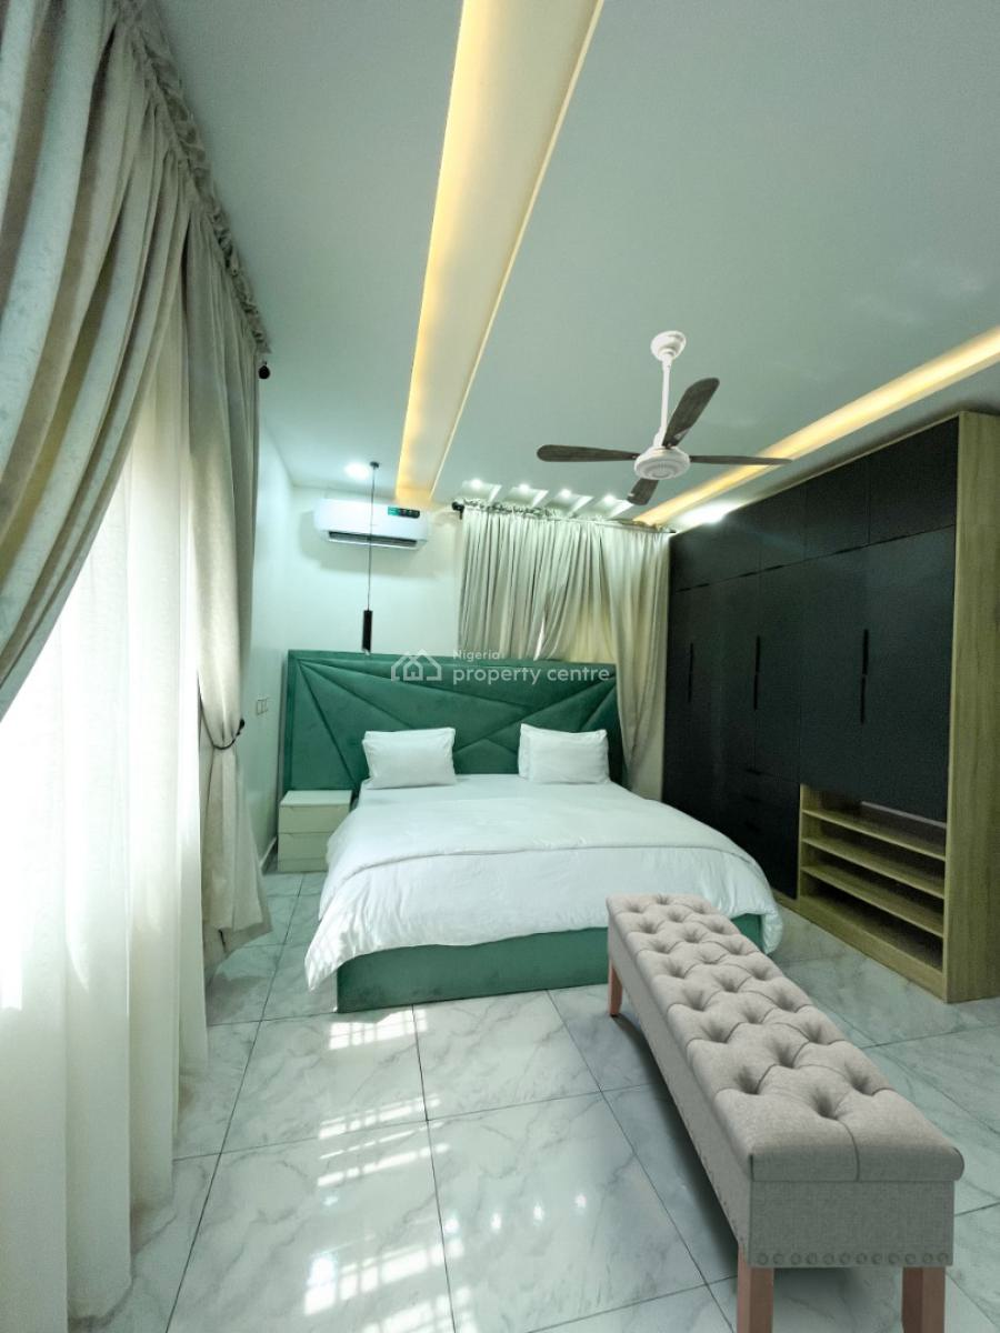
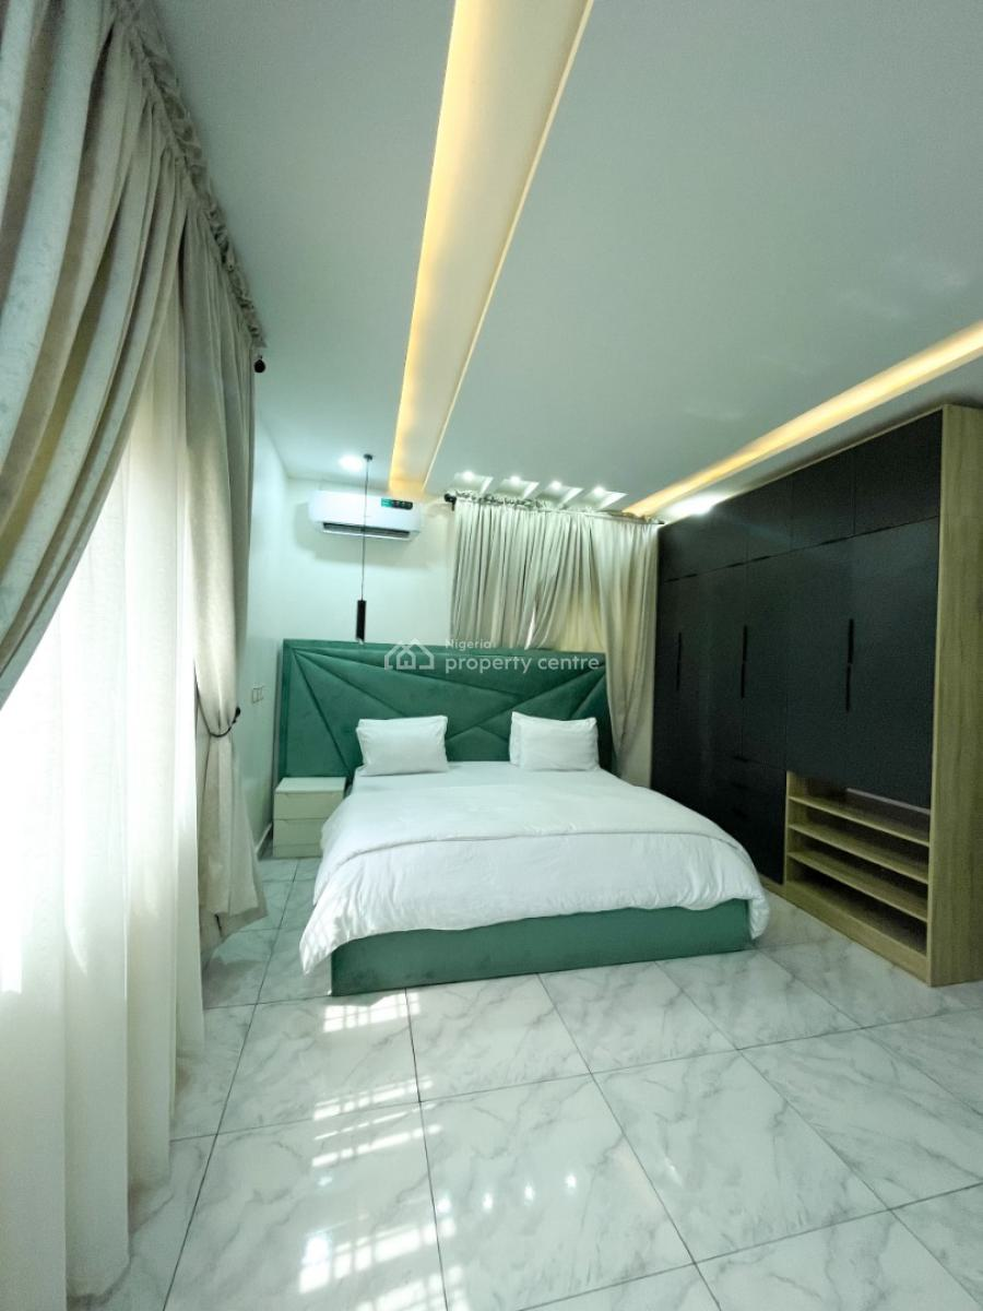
- bench [604,891,966,1333]
- ceiling fan [536,330,794,507]
